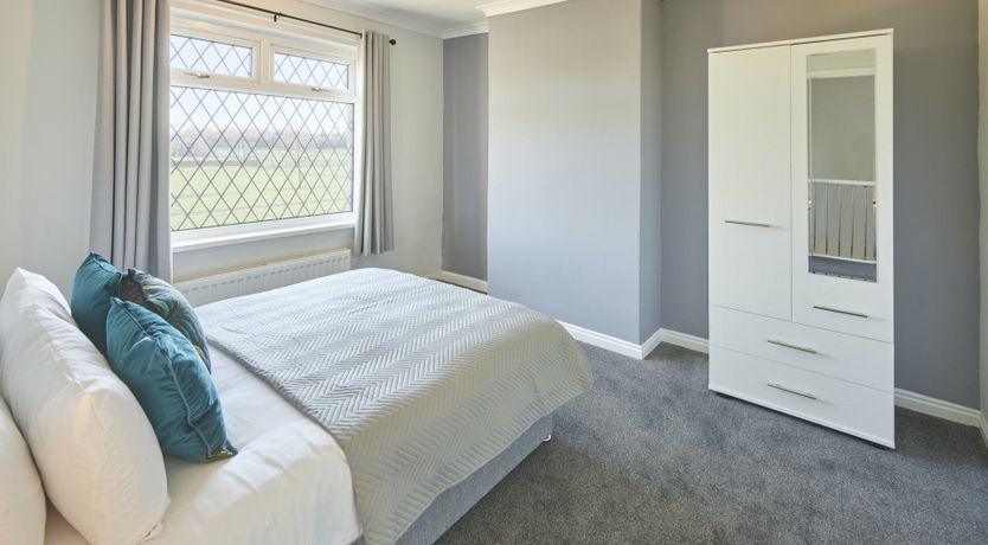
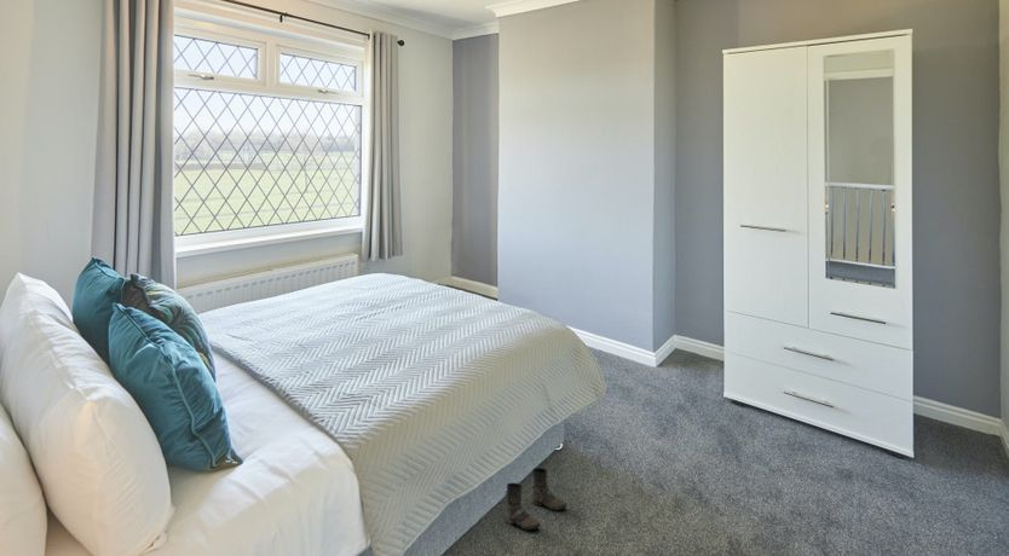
+ boots [504,467,569,532]
